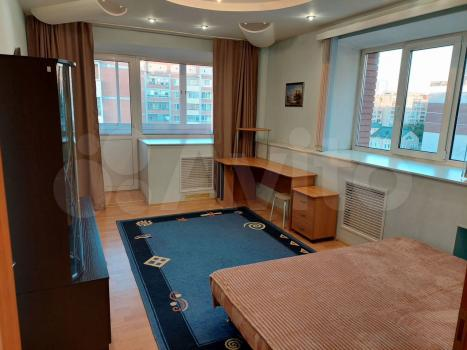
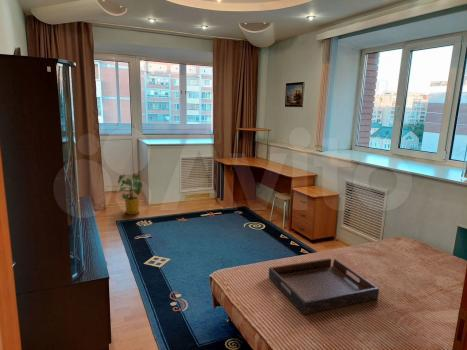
+ house plant [117,172,144,215]
+ serving tray [268,257,380,315]
